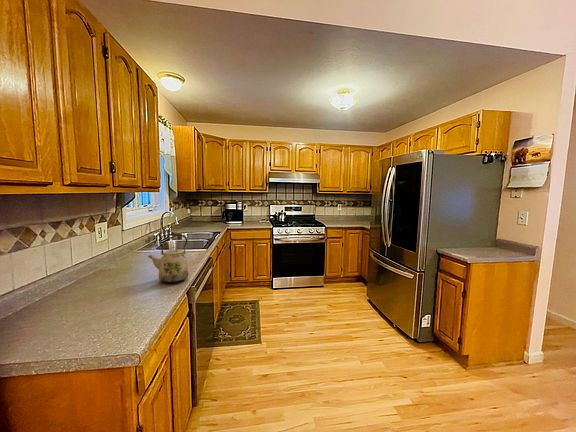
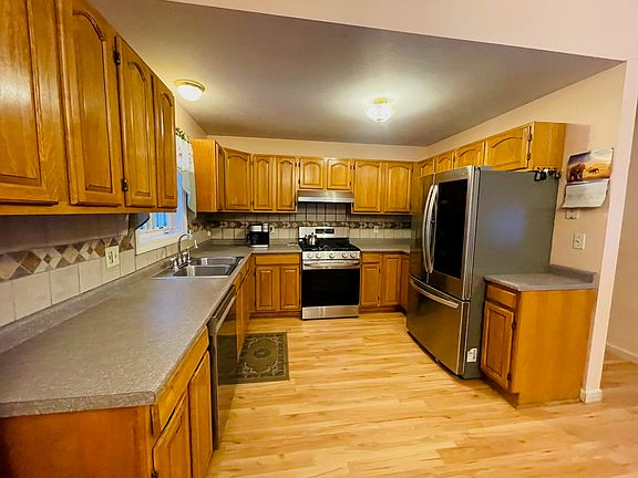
- kettle [147,233,189,284]
